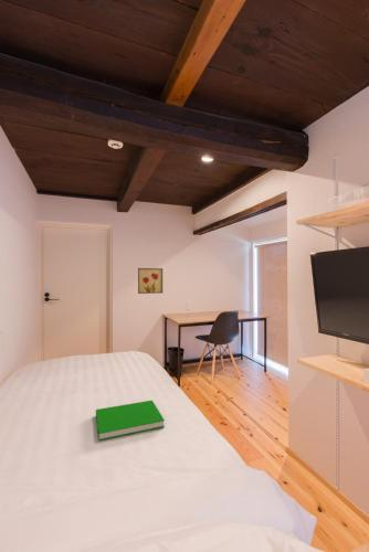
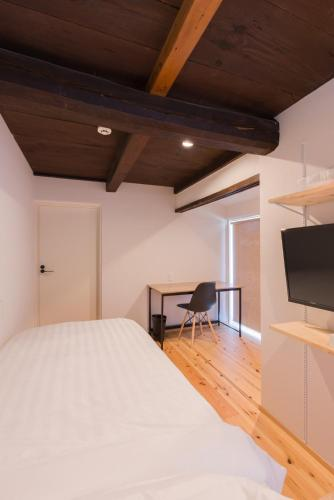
- book [95,400,166,442]
- wall art [137,267,164,295]
